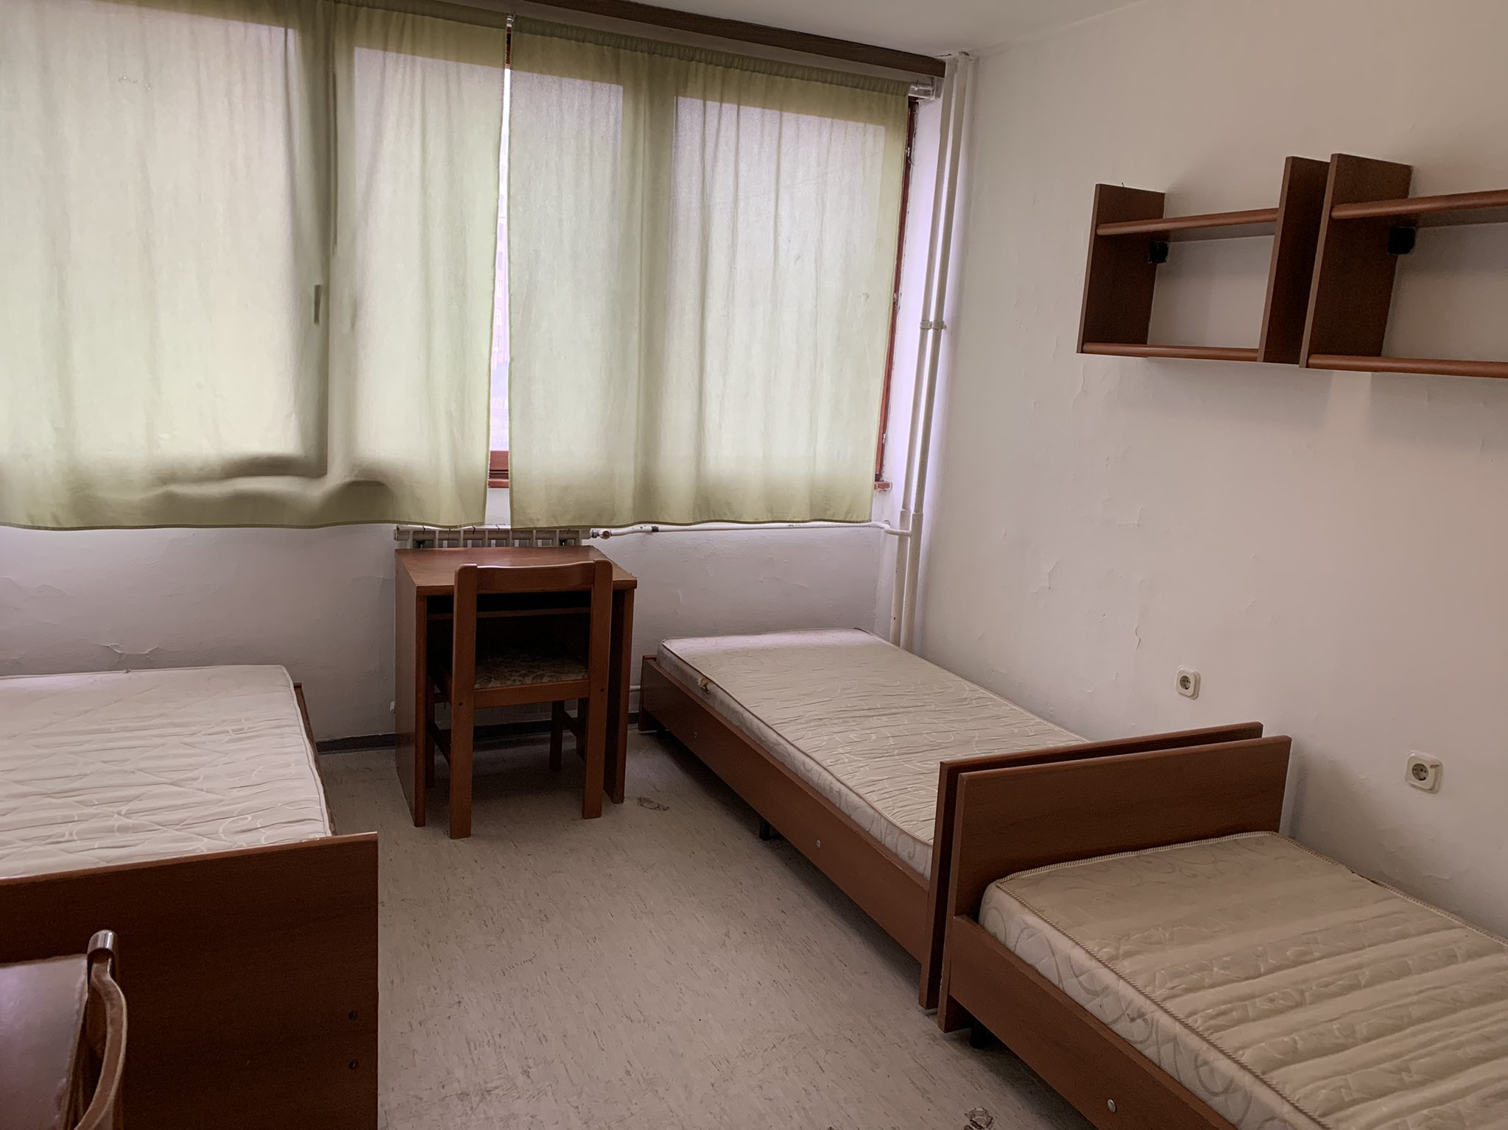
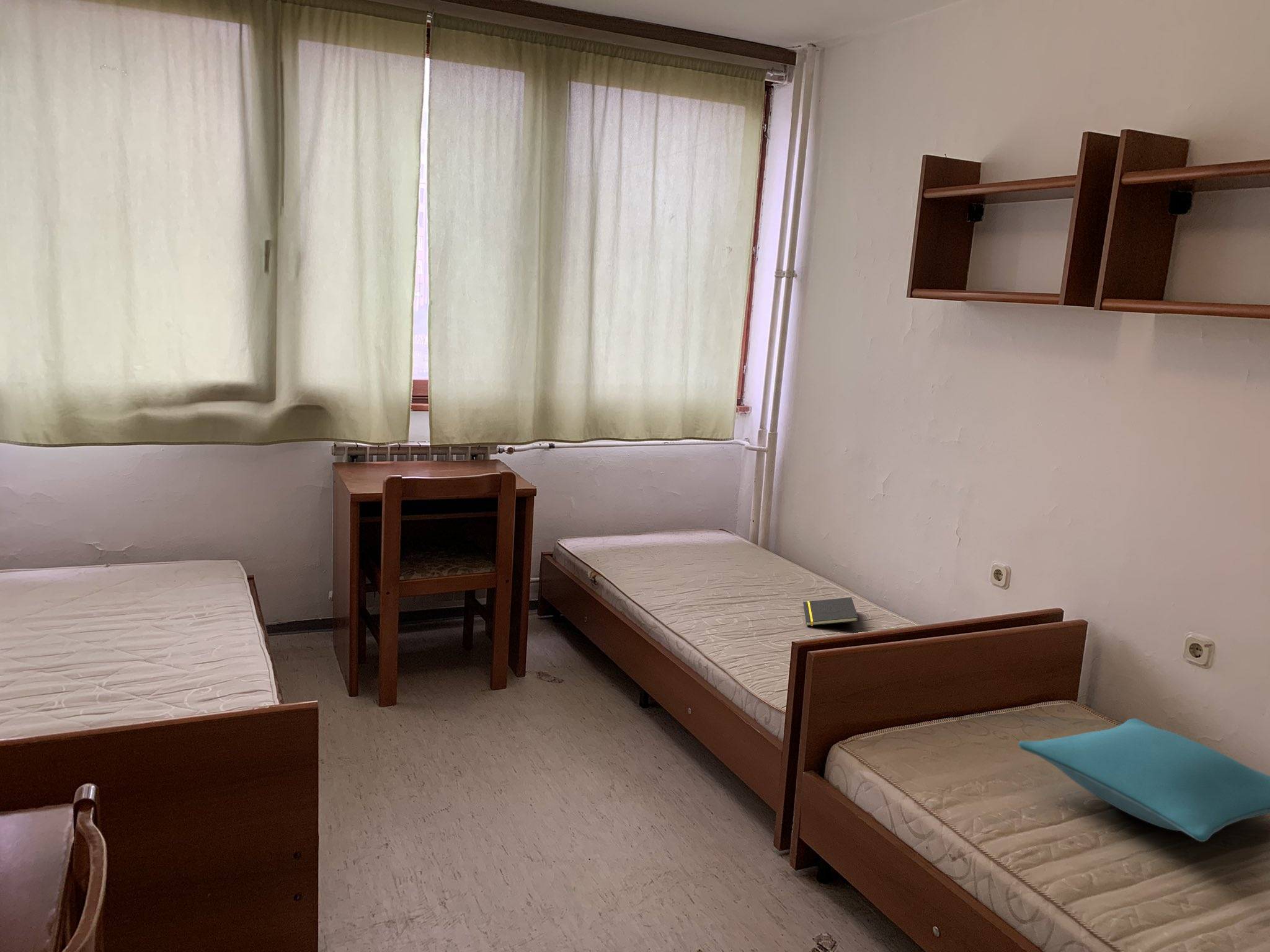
+ pillow [1018,718,1270,842]
+ notepad [802,597,859,627]
